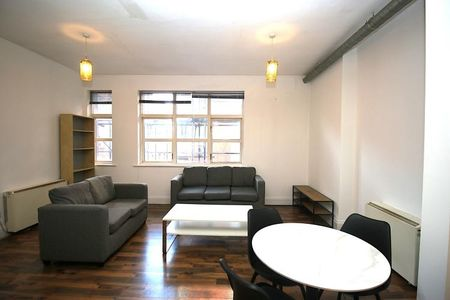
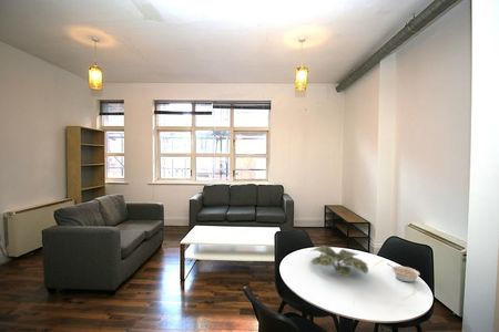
+ plant [309,245,369,277]
+ legume [386,262,421,283]
